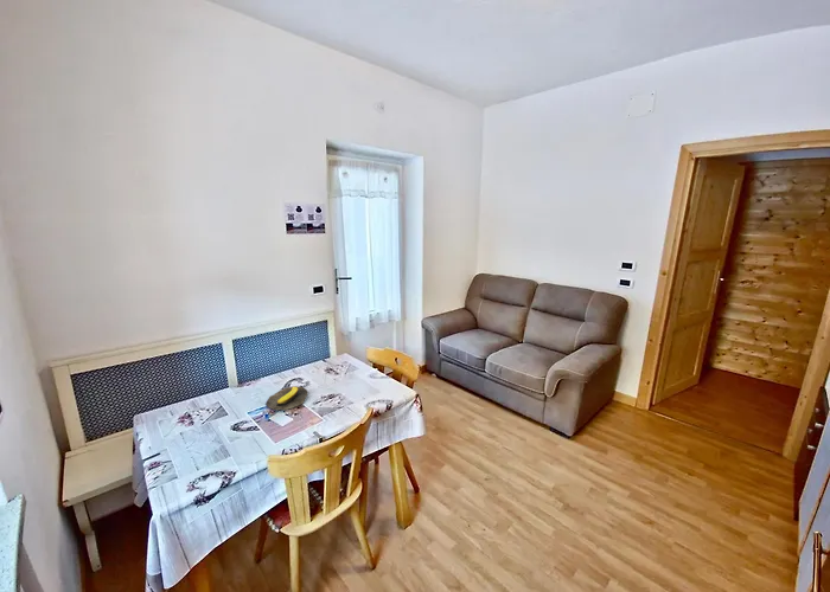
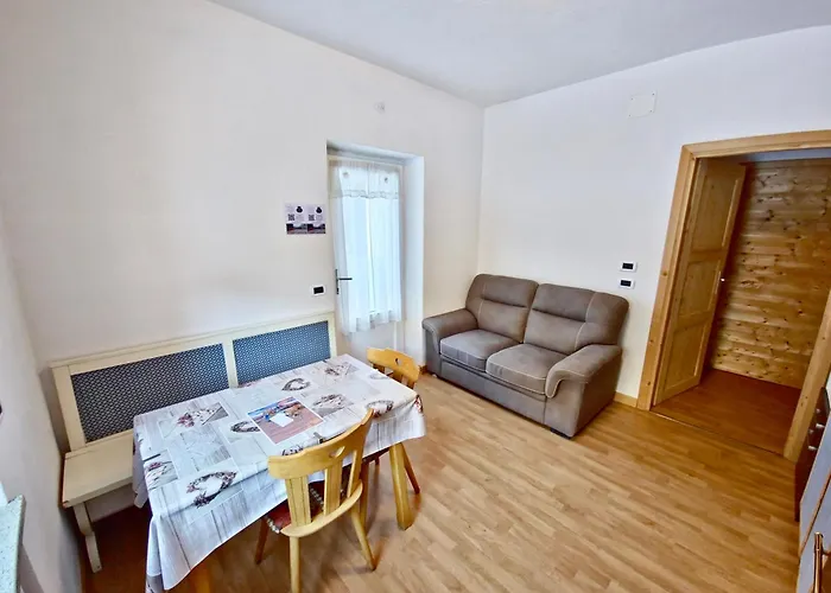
- banana [266,385,308,411]
